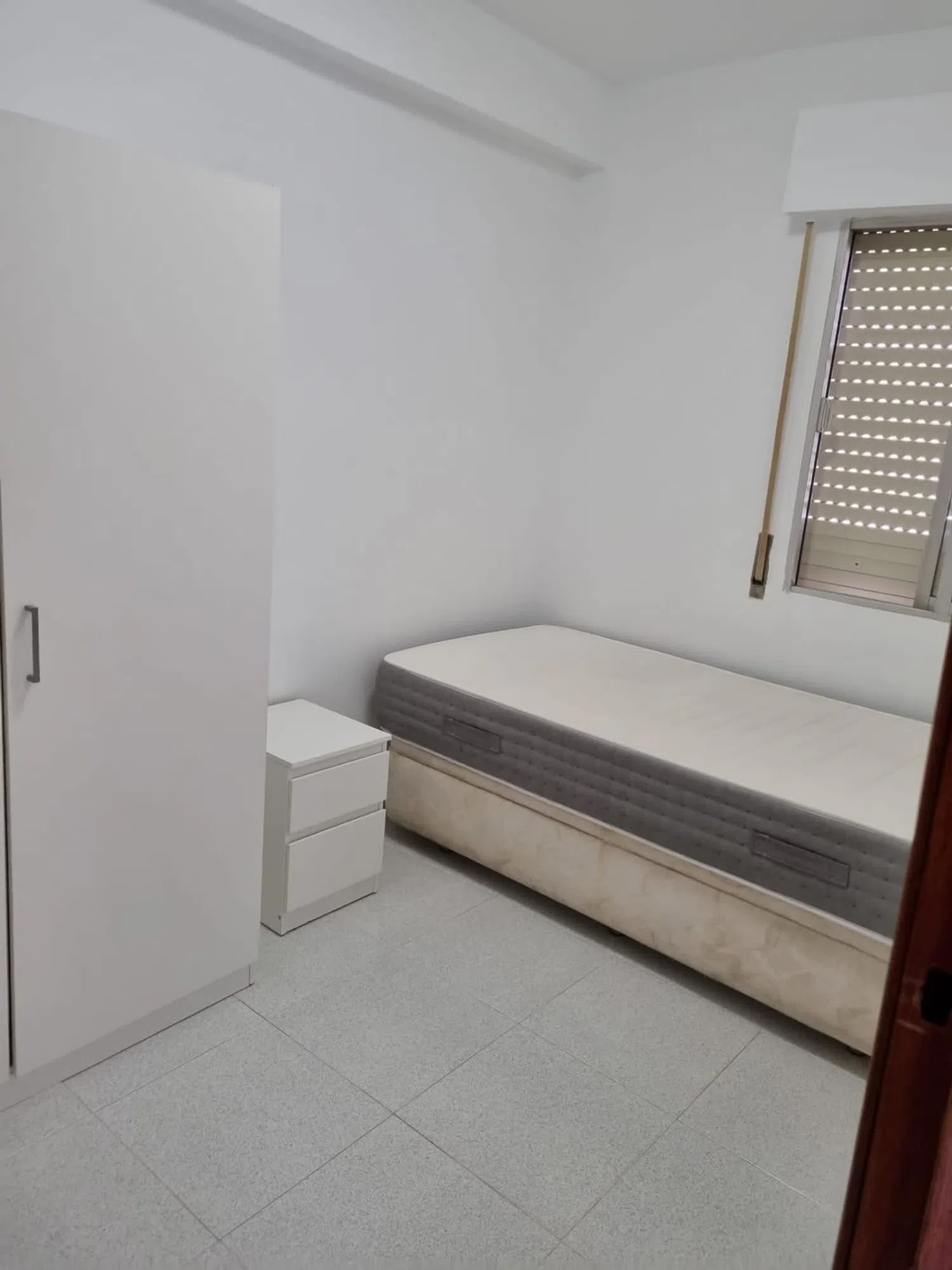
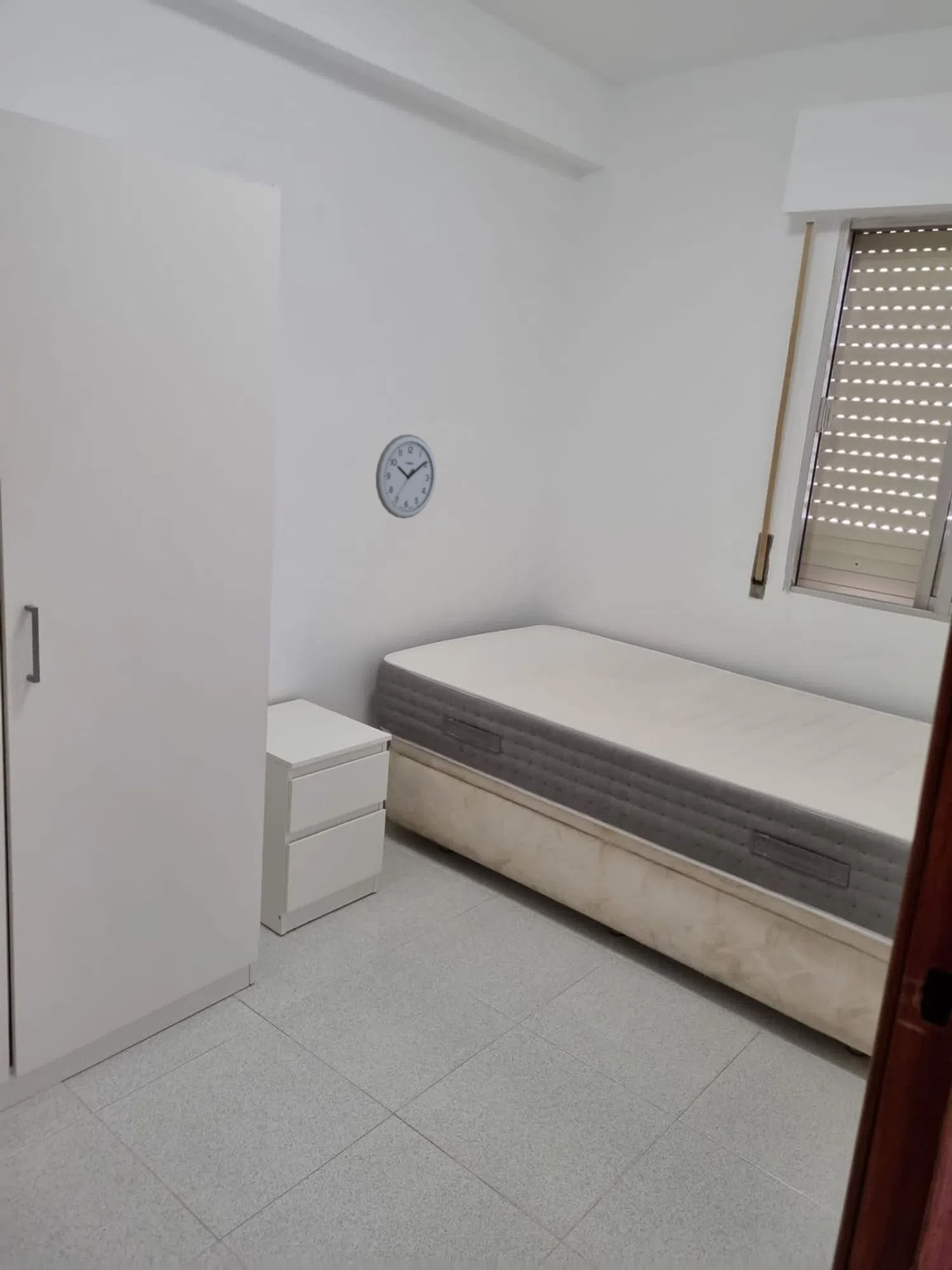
+ wall clock [375,434,437,519]
